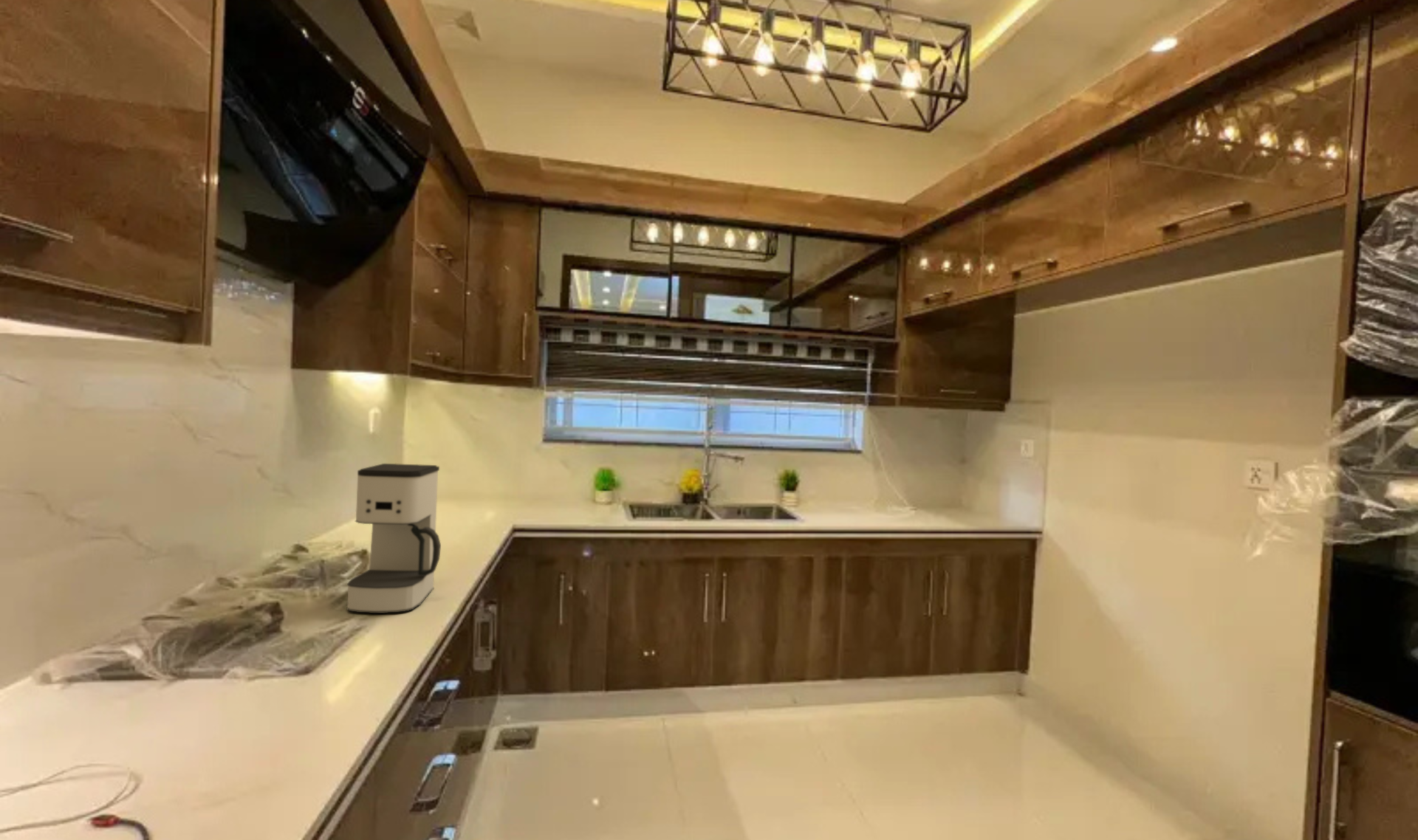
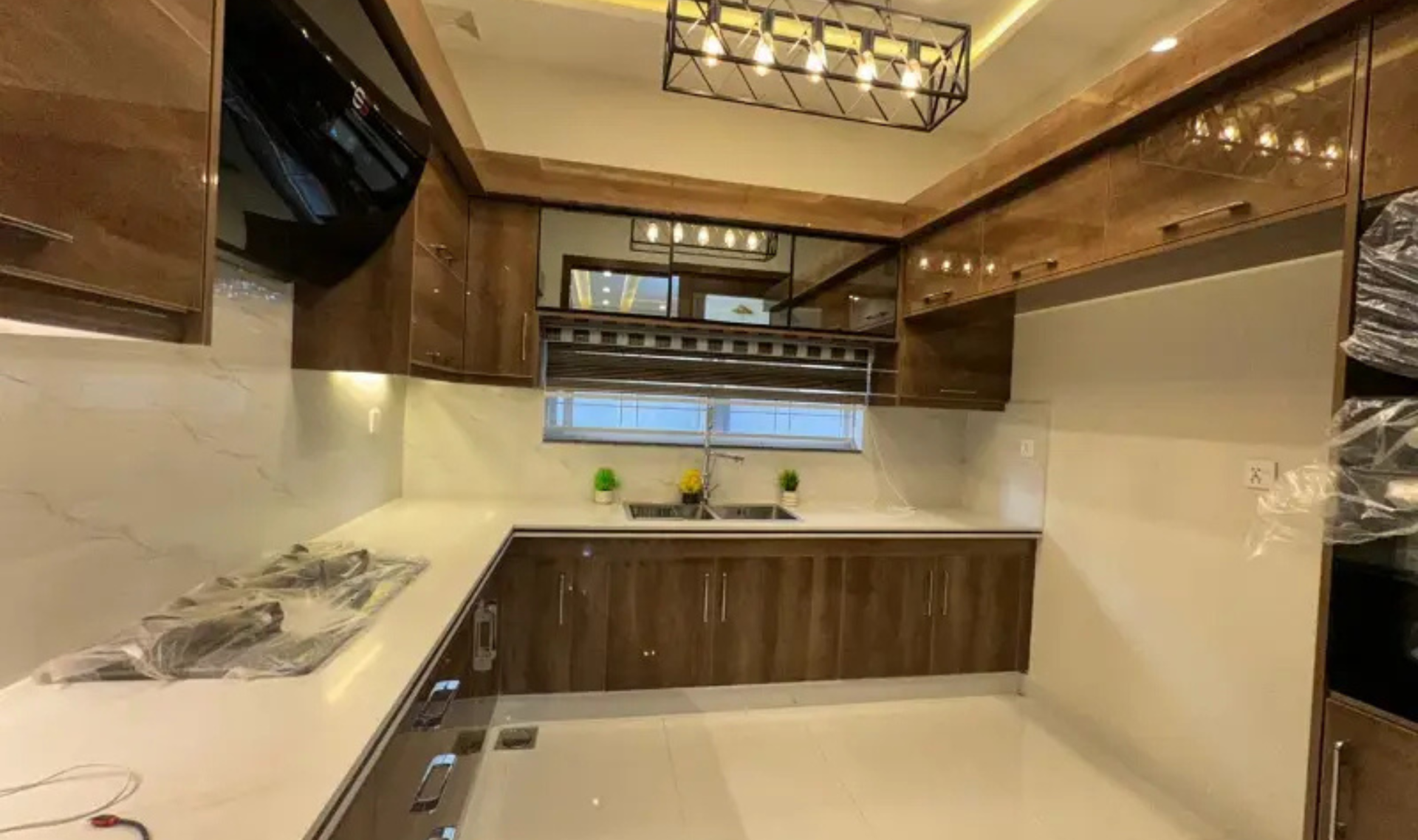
- coffee maker [346,463,442,614]
